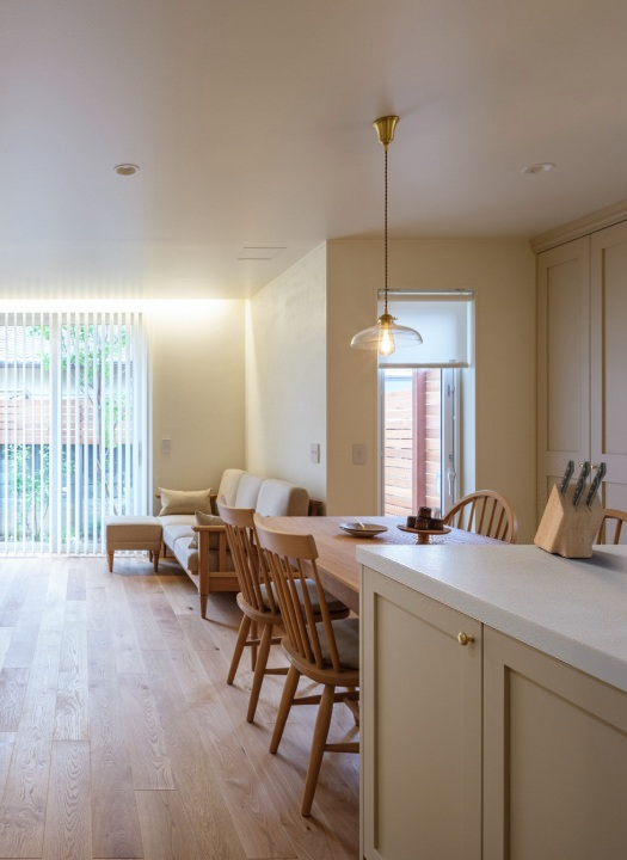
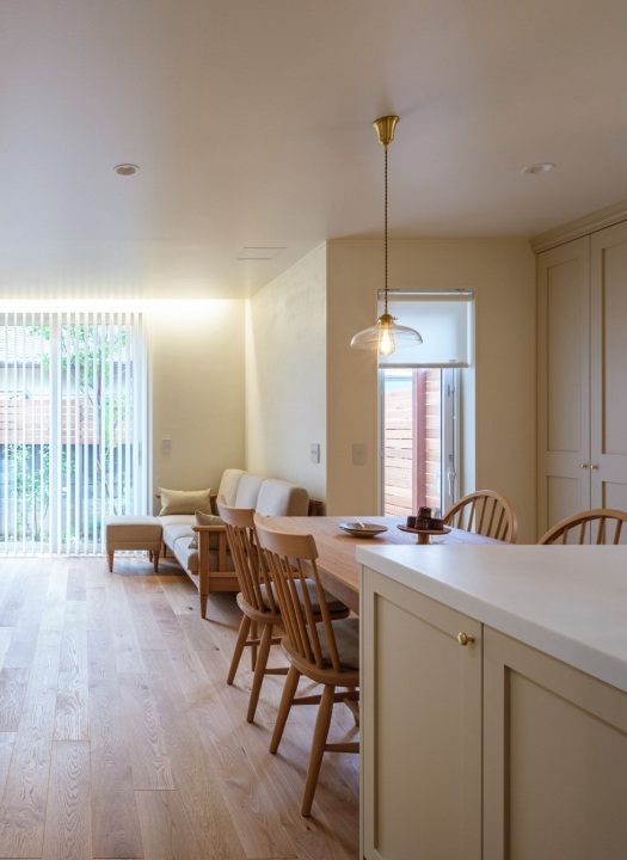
- knife block [533,459,608,559]
